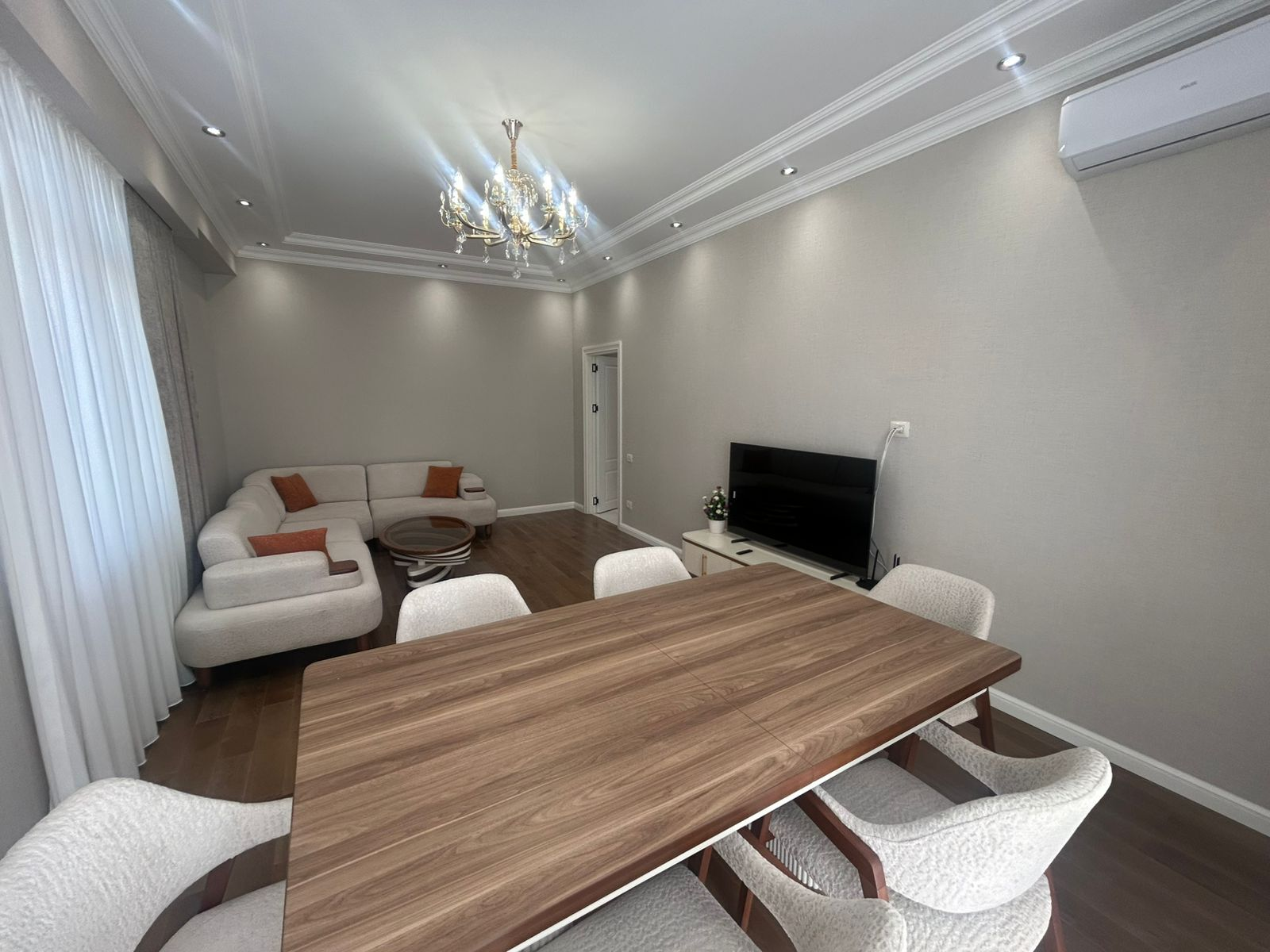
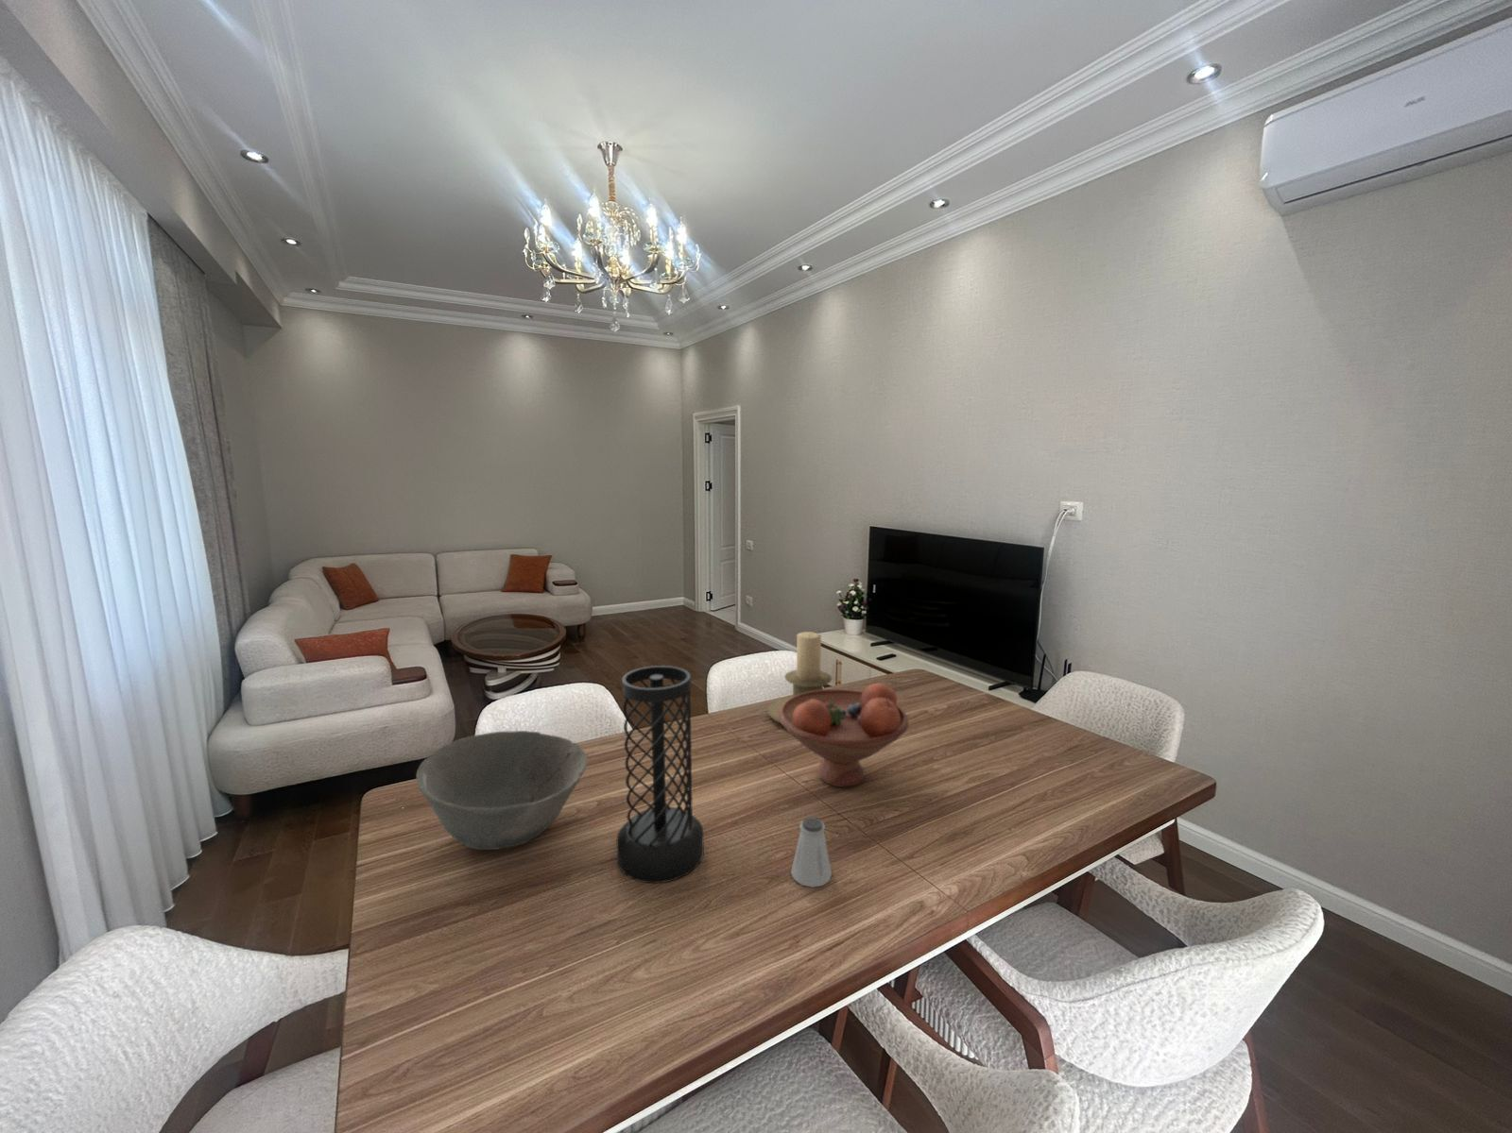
+ candle holder [767,631,833,724]
+ bowl [416,730,589,851]
+ vase [617,665,705,884]
+ saltshaker [791,815,832,889]
+ fruit bowl [777,682,910,788]
